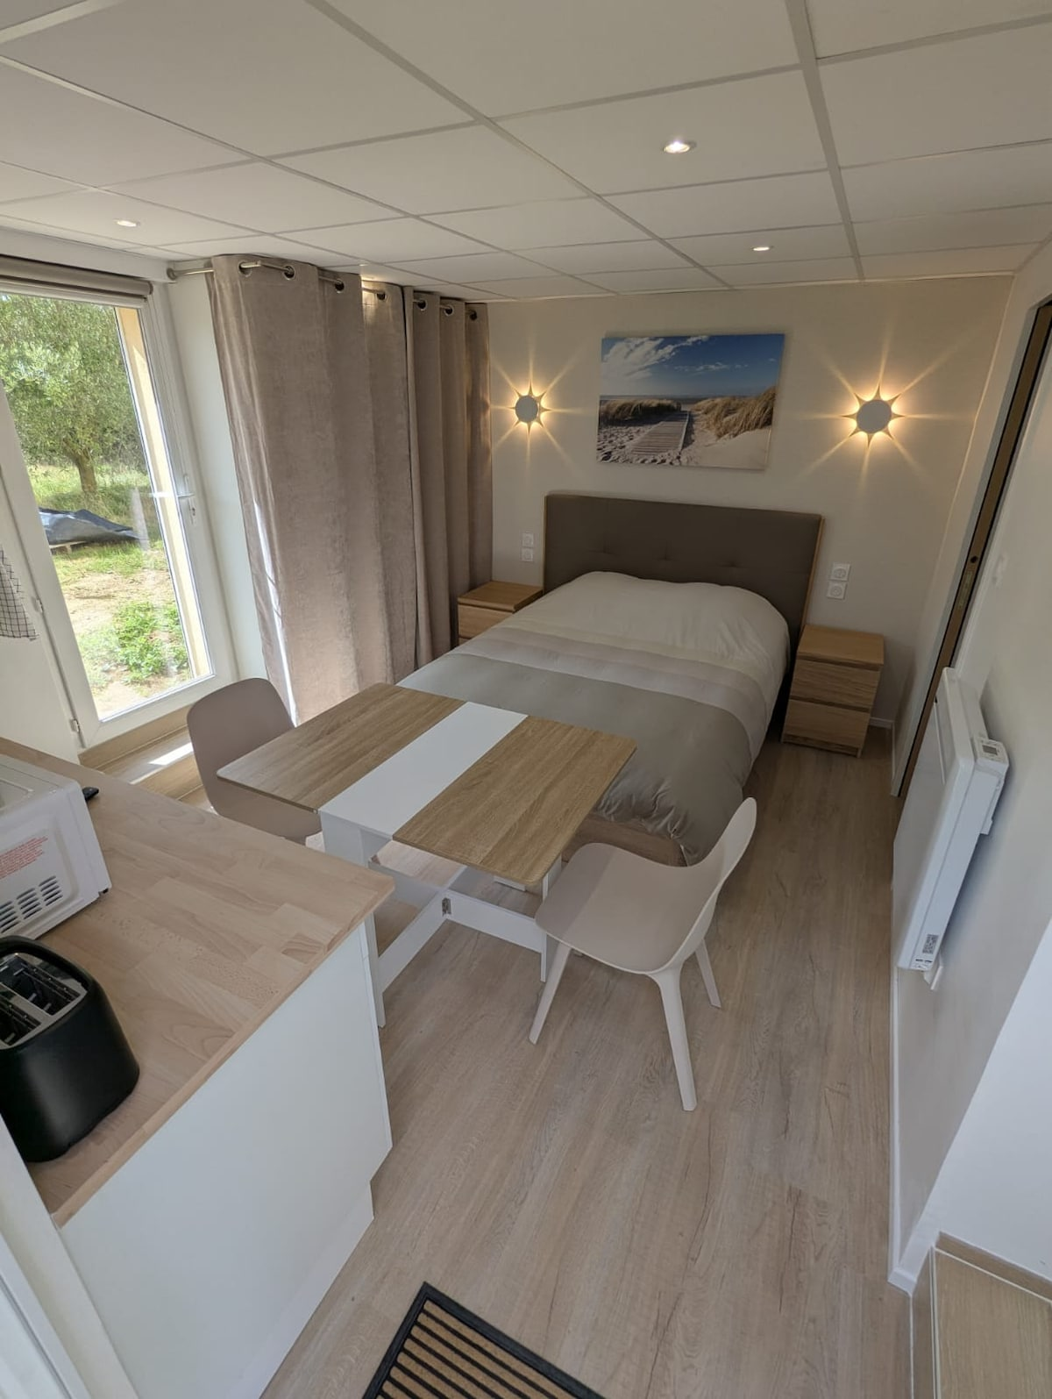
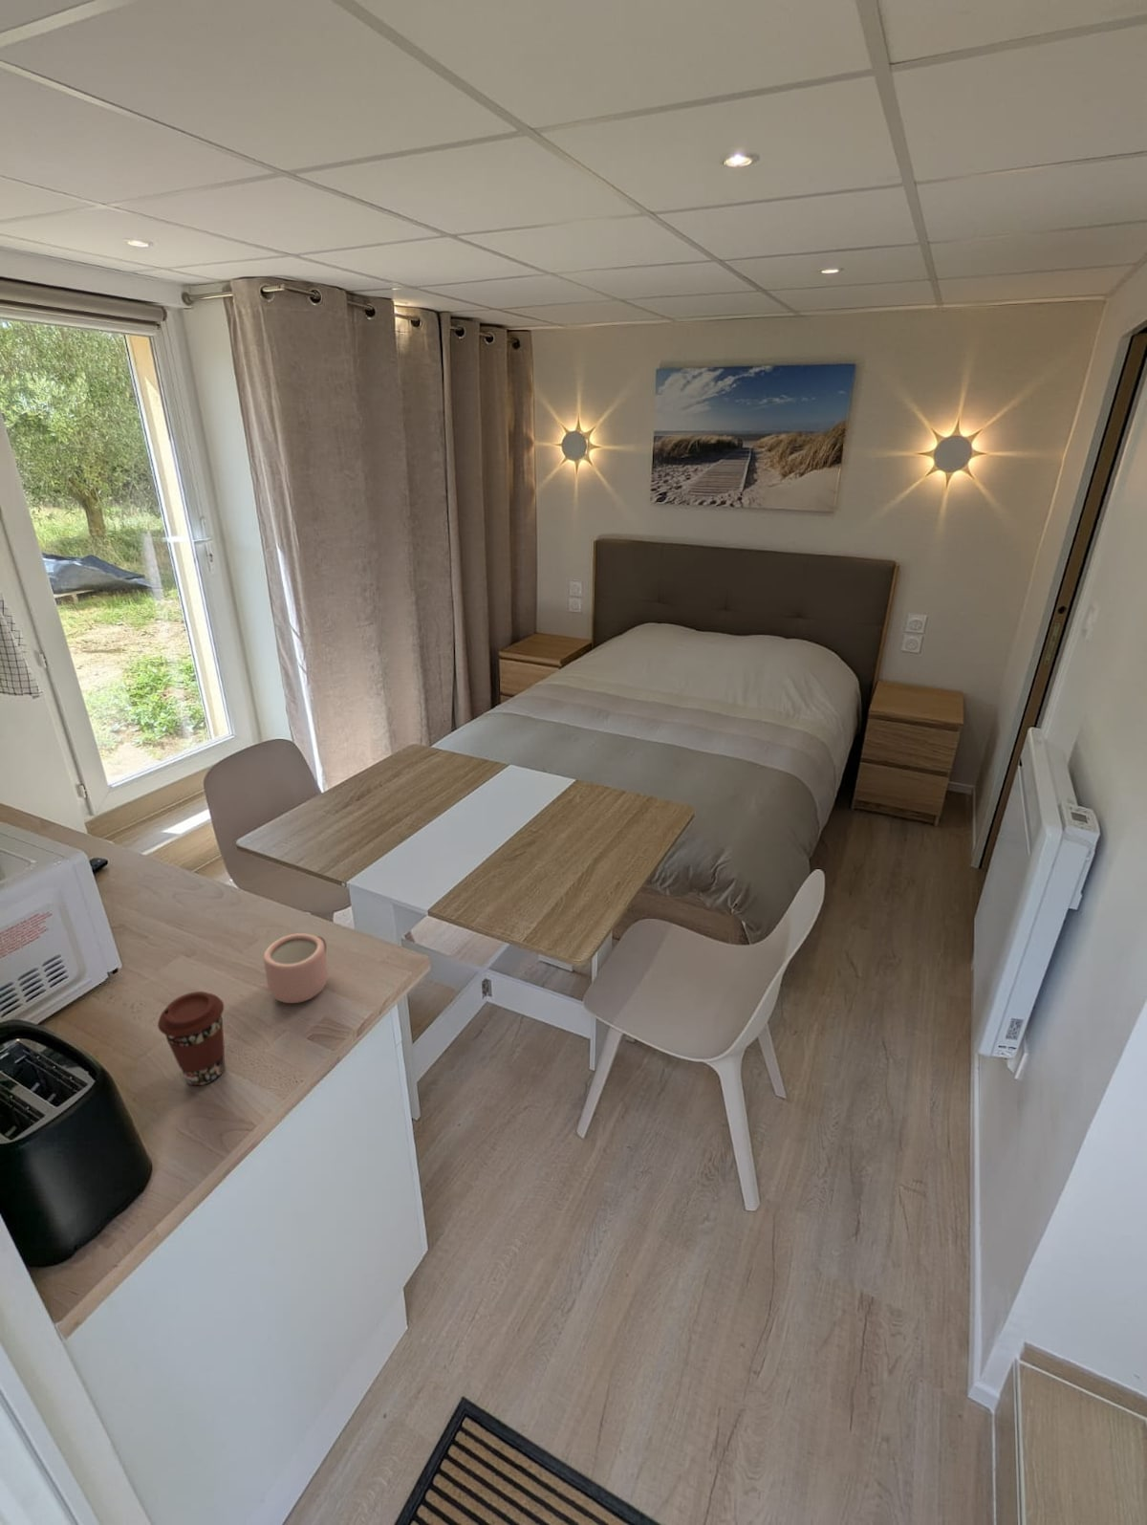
+ coffee cup [157,990,225,1087]
+ mug [261,932,329,1003]
